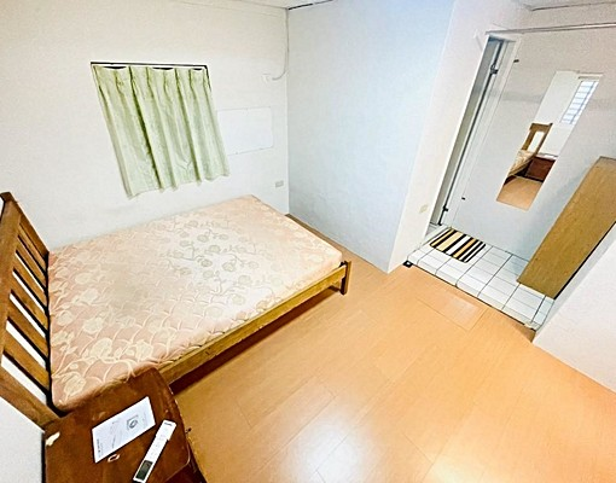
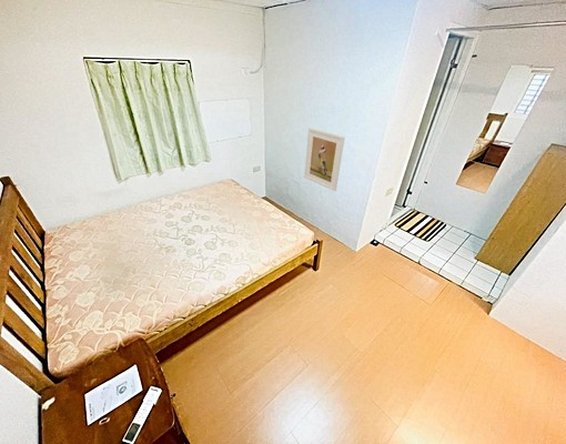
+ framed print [303,127,346,192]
